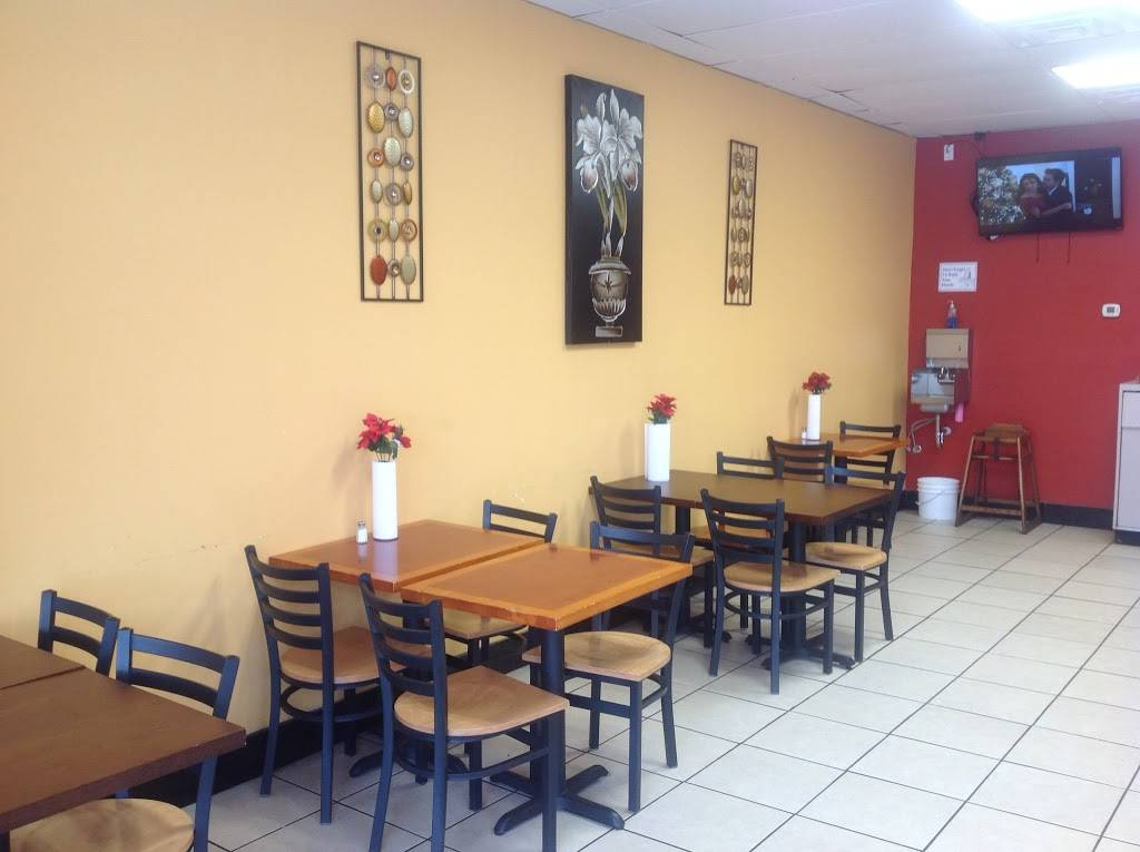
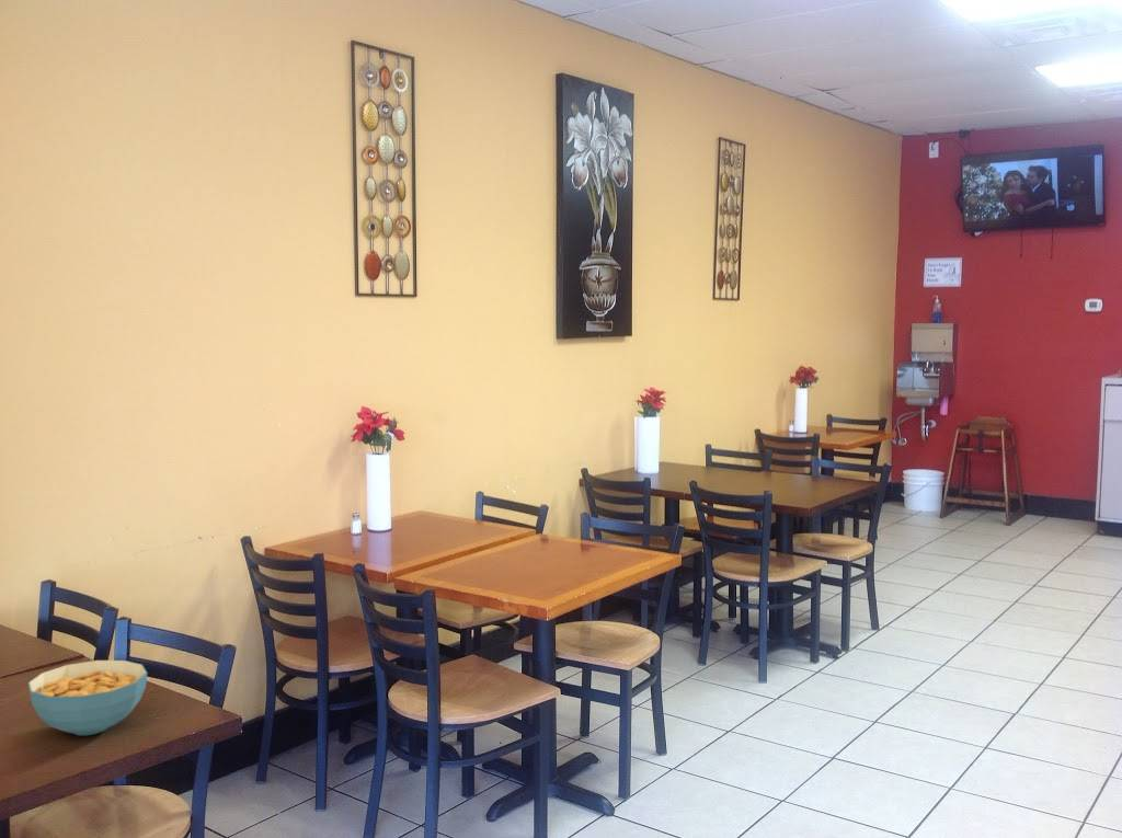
+ cereal bowl [26,659,149,736]
